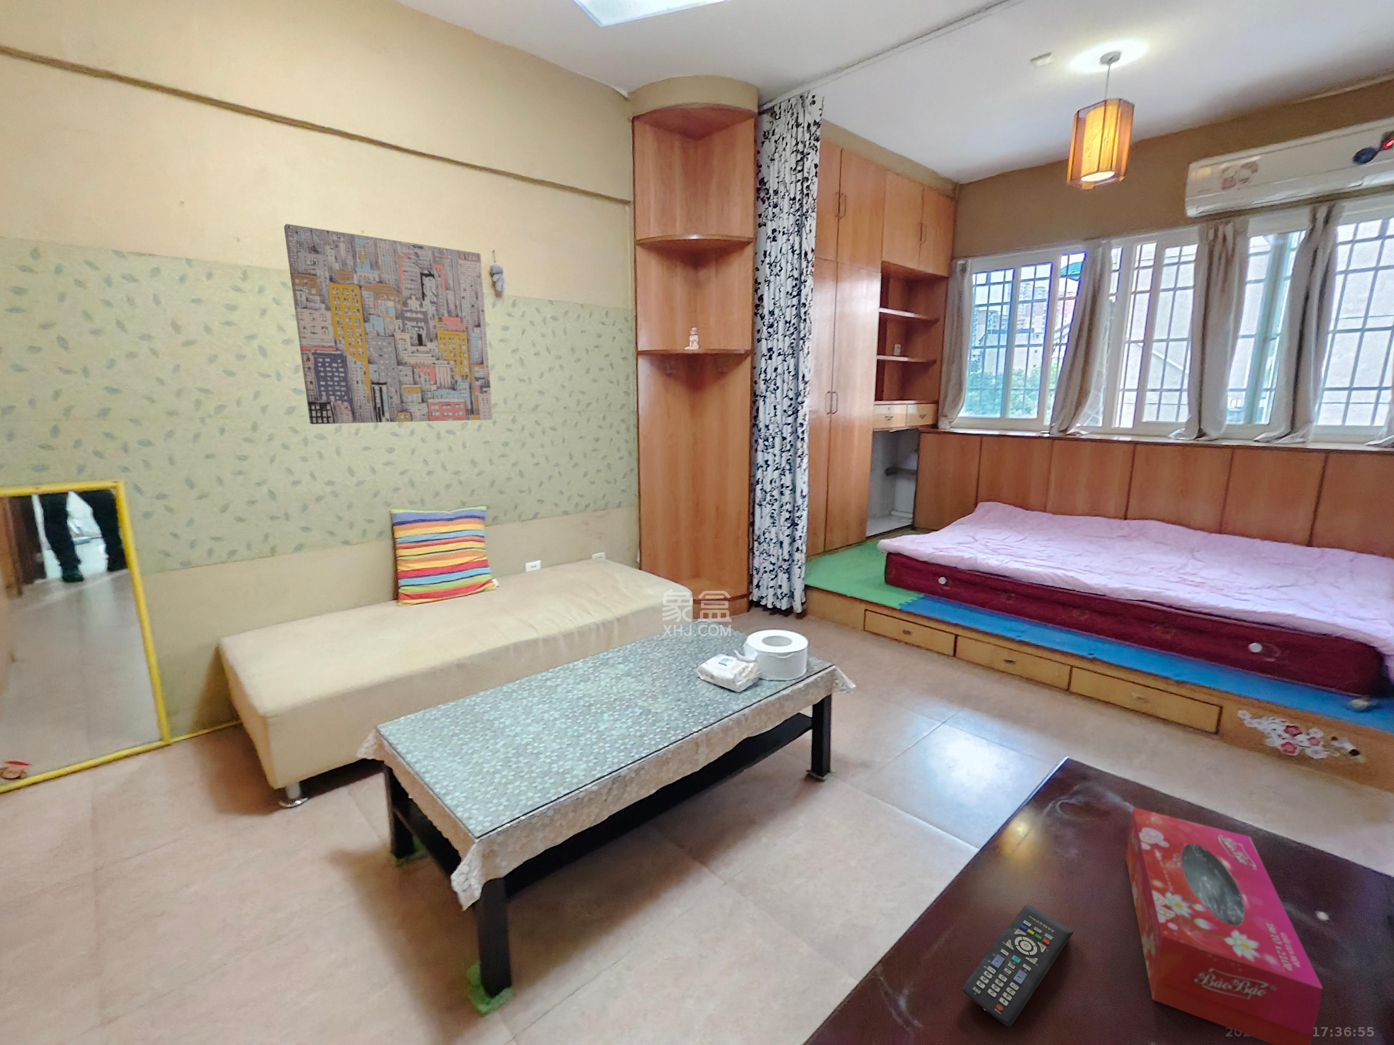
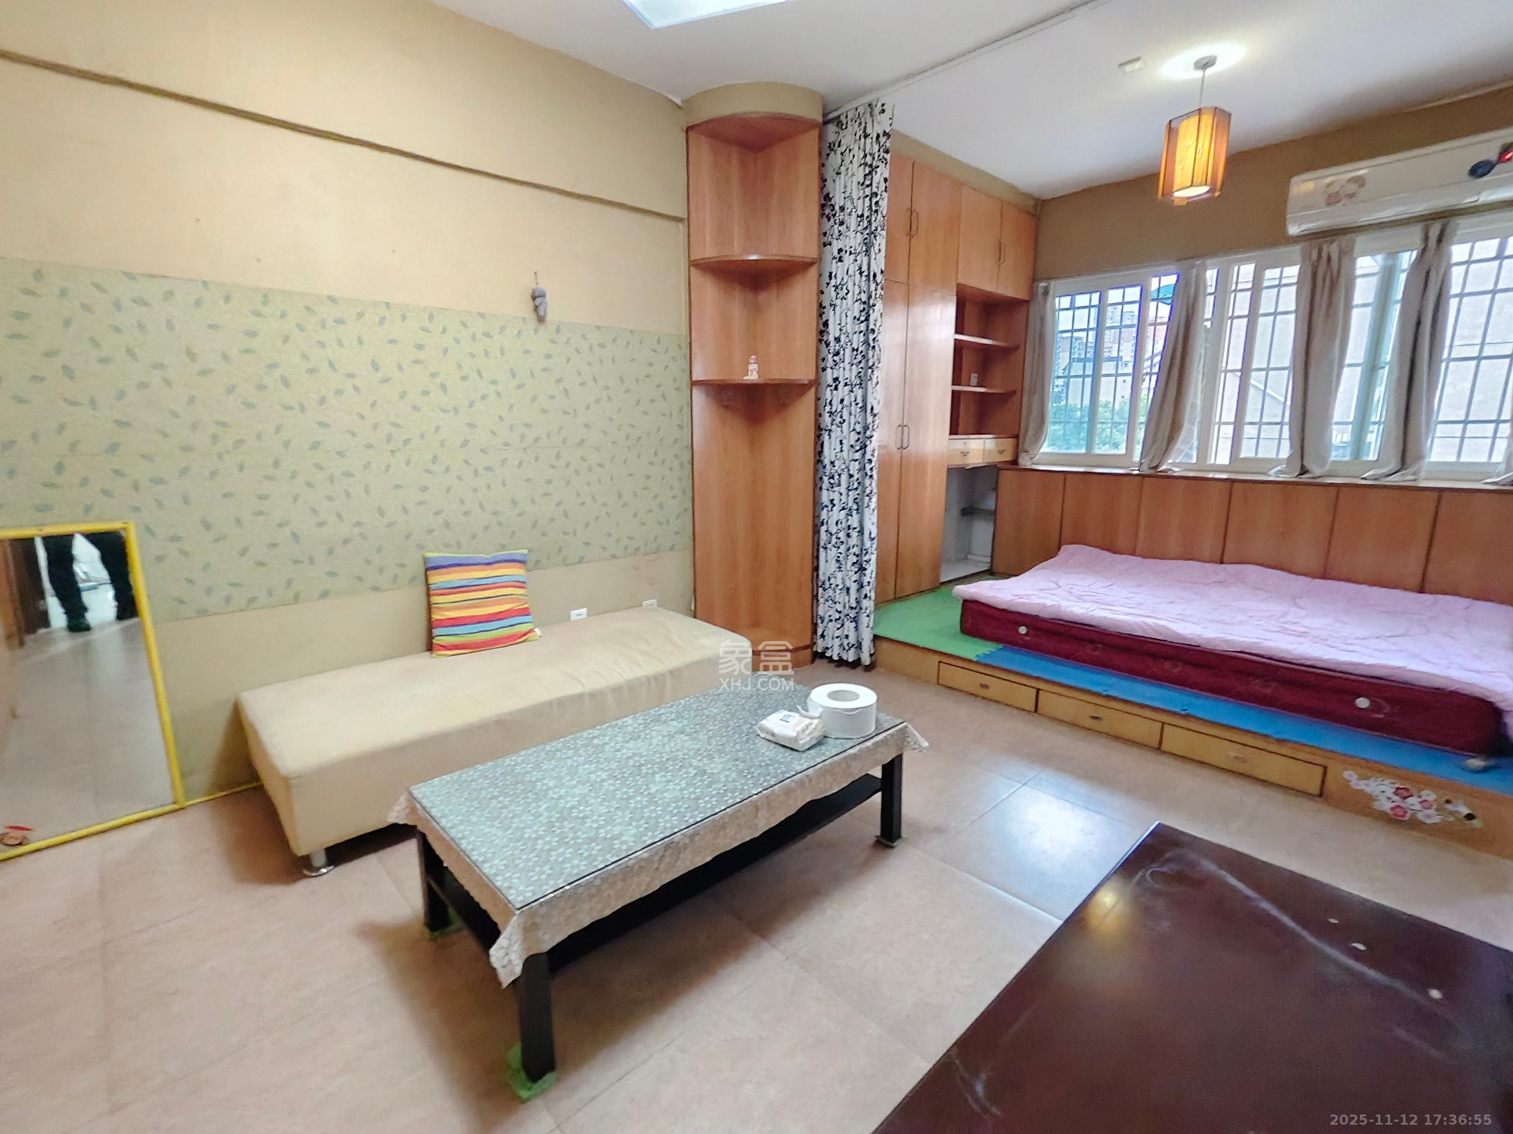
- wall art [283,223,493,425]
- tissue box [1125,807,1323,1045]
- remote control [962,904,1073,1027]
